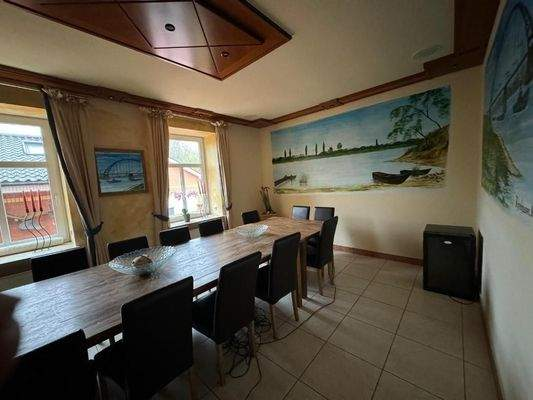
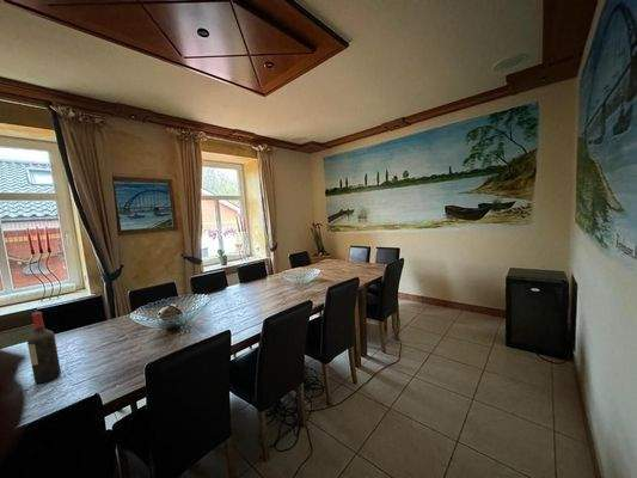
+ wine bottle [26,311,62,385]
